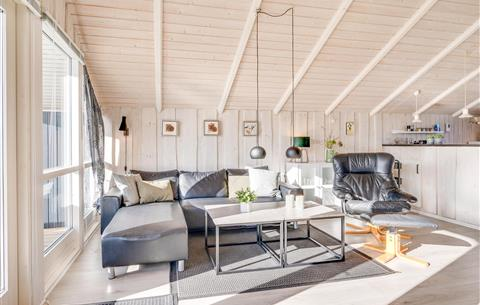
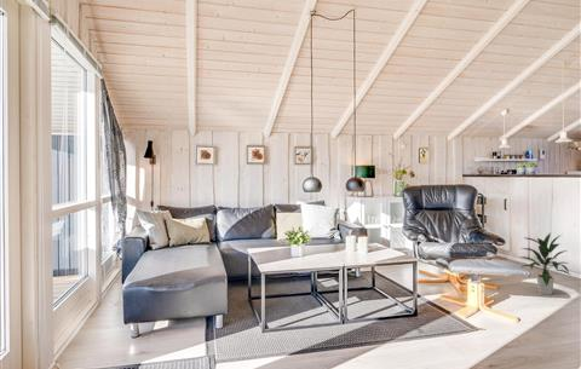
+ indoor plant [519,231,571,295]
